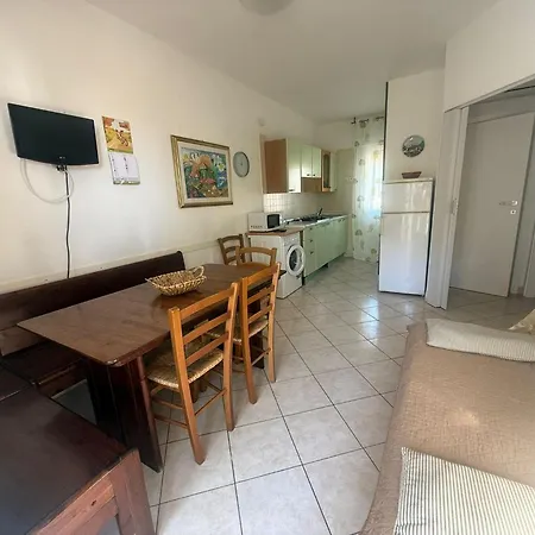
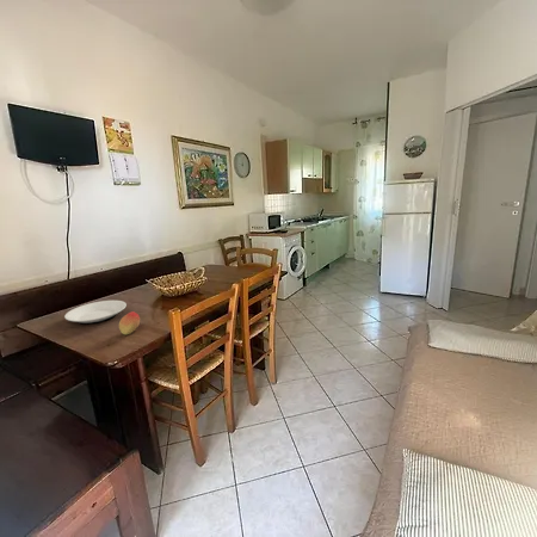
+ plate [63,300,128,326]
+ fruit [118,310,141,335]
